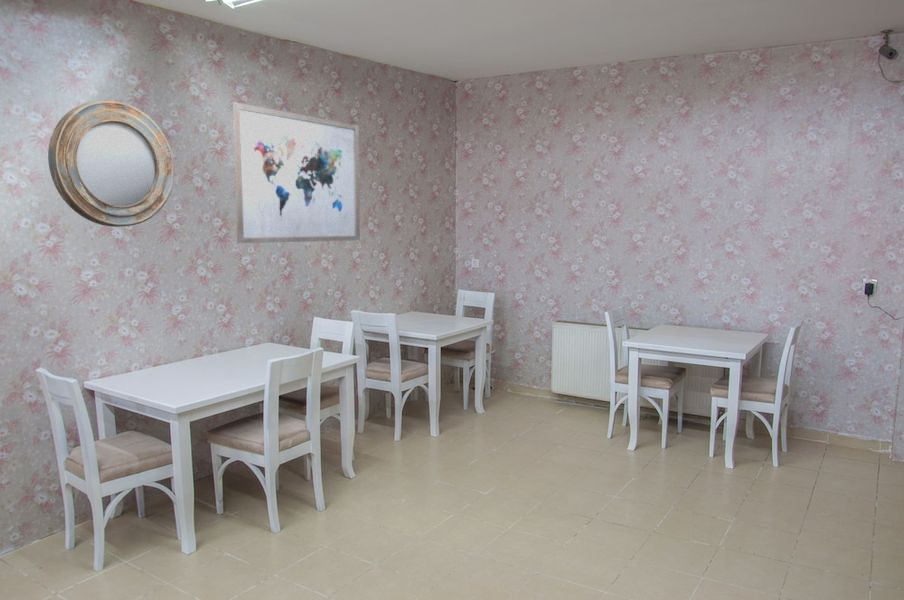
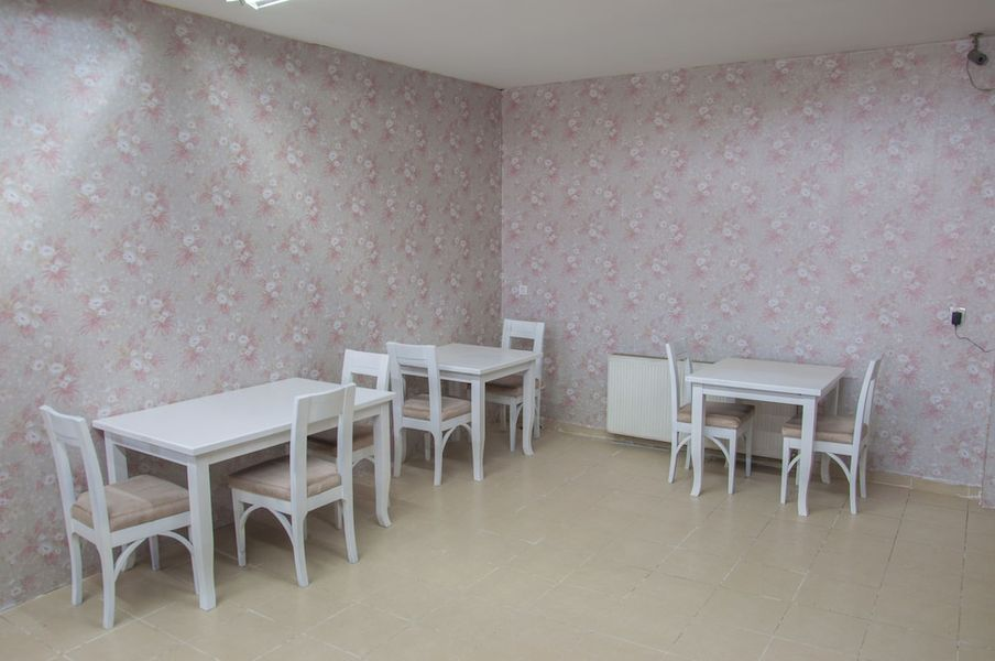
- wall art [232,102,361,244]
- home mirror [47,99,175,228]
